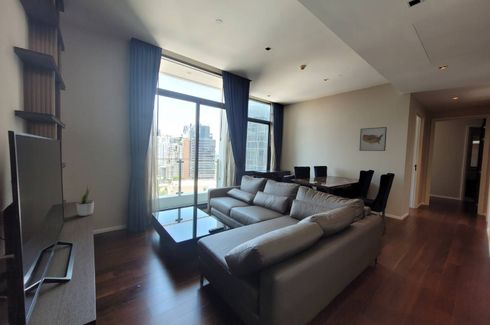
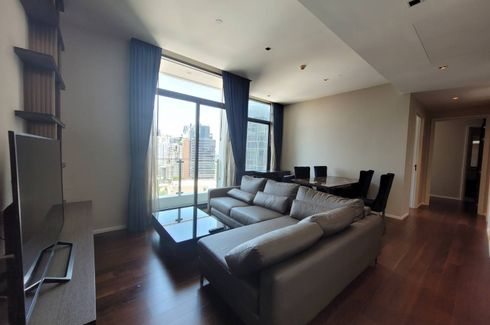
- wall art [358,126,388,152]
- potted plant [76,186,95,217]
